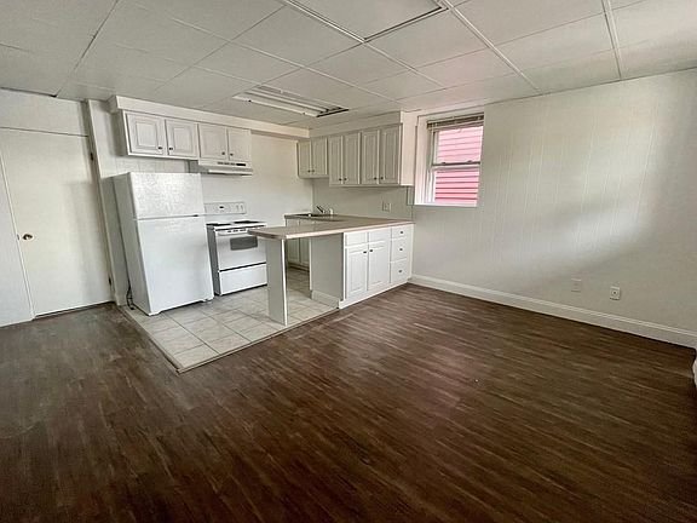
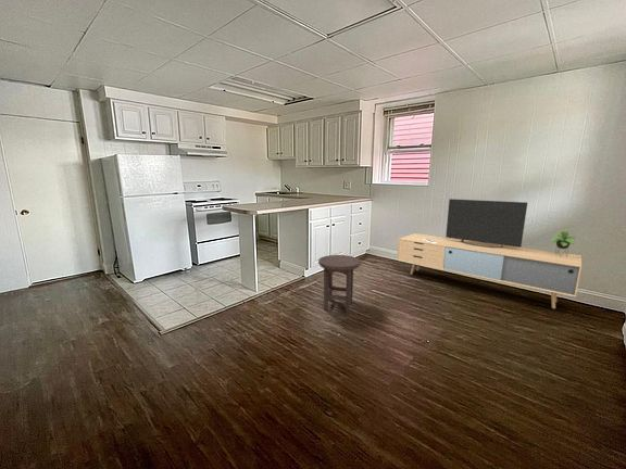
+ media console [397,198,583,309]
+ stool [317,254,361,314]
